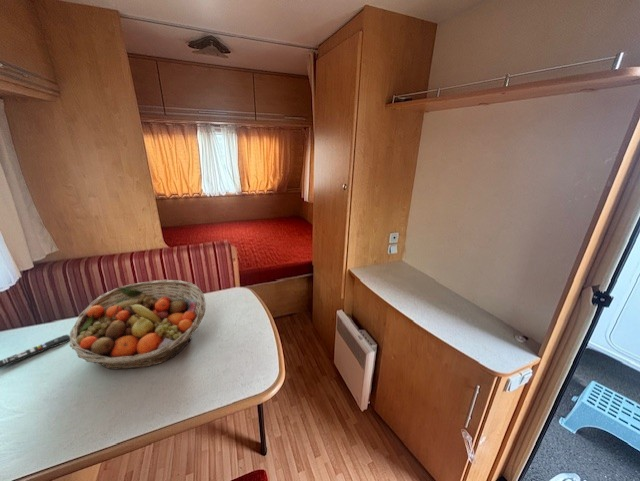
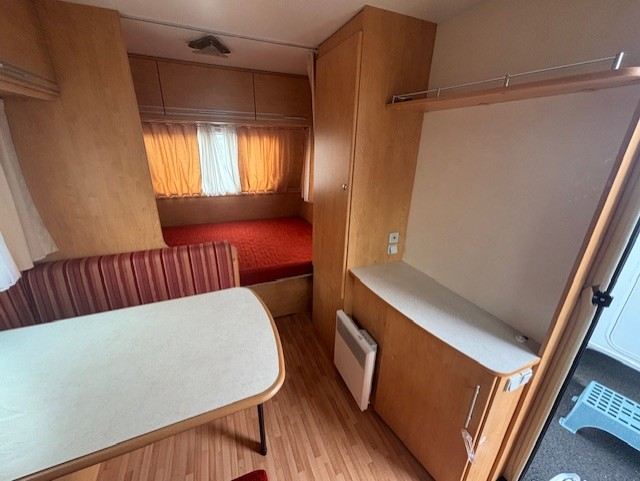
- fruit basket [69,279,207,370]
- remote control [0,334,70,370]
